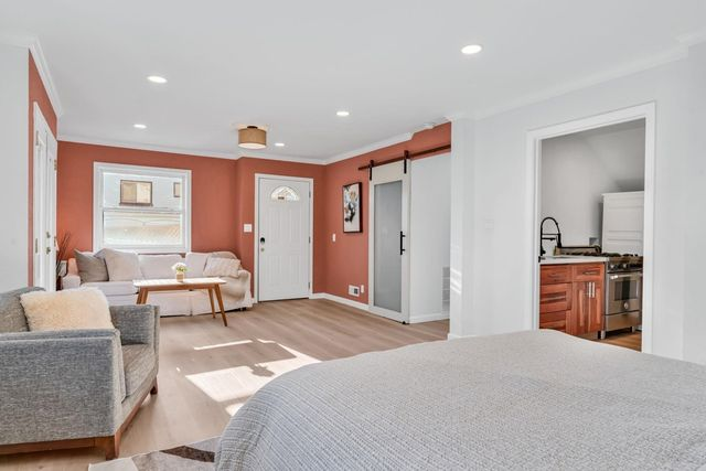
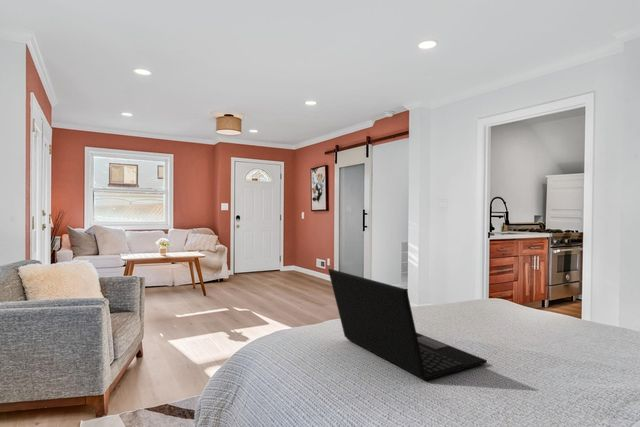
+ laptop [327,268,488,382]
